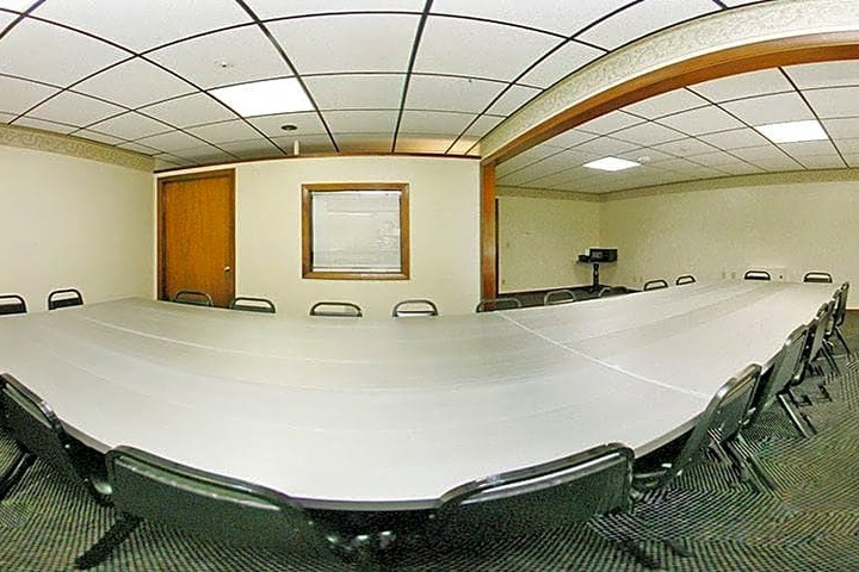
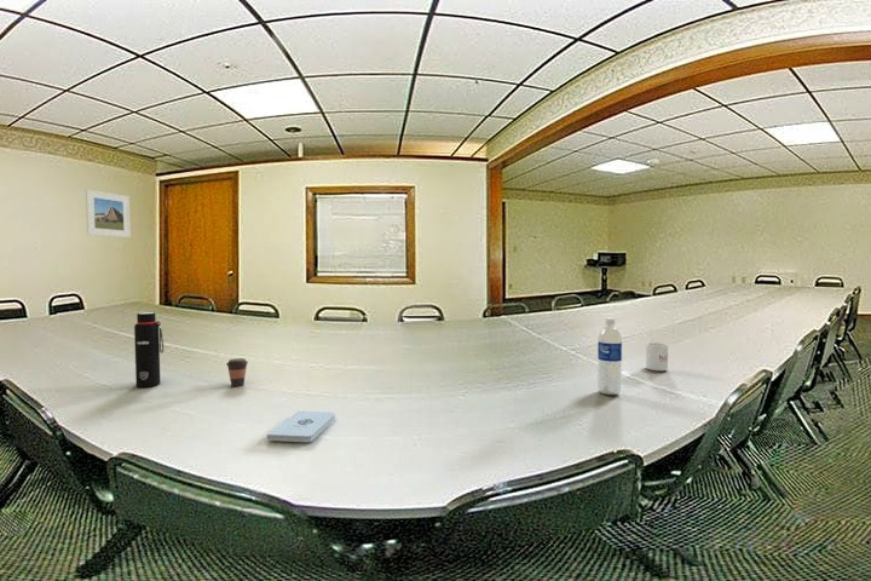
+ mug [645,341,669,372]
+ coffee cup [225,357,249,387]
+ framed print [85,189,132,238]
+ notepad [266,410,336,443]
+ water bottle [133,311,165,387]
+ water bottle [596,316,623,396]
